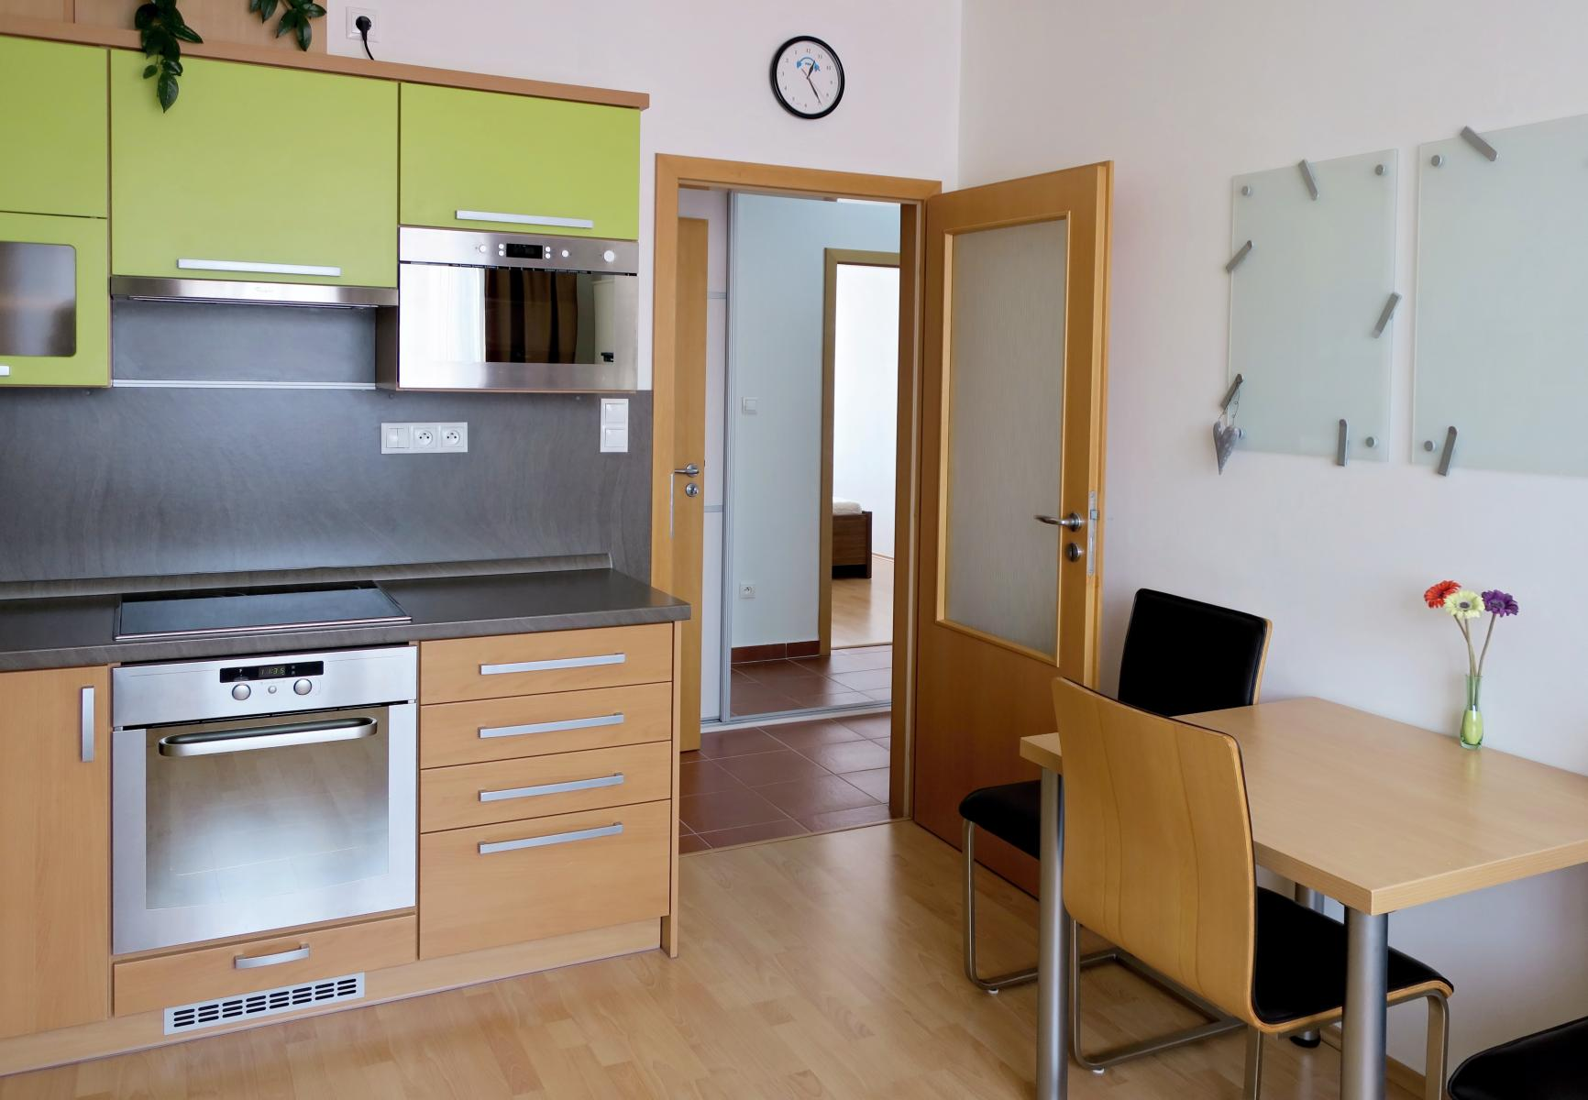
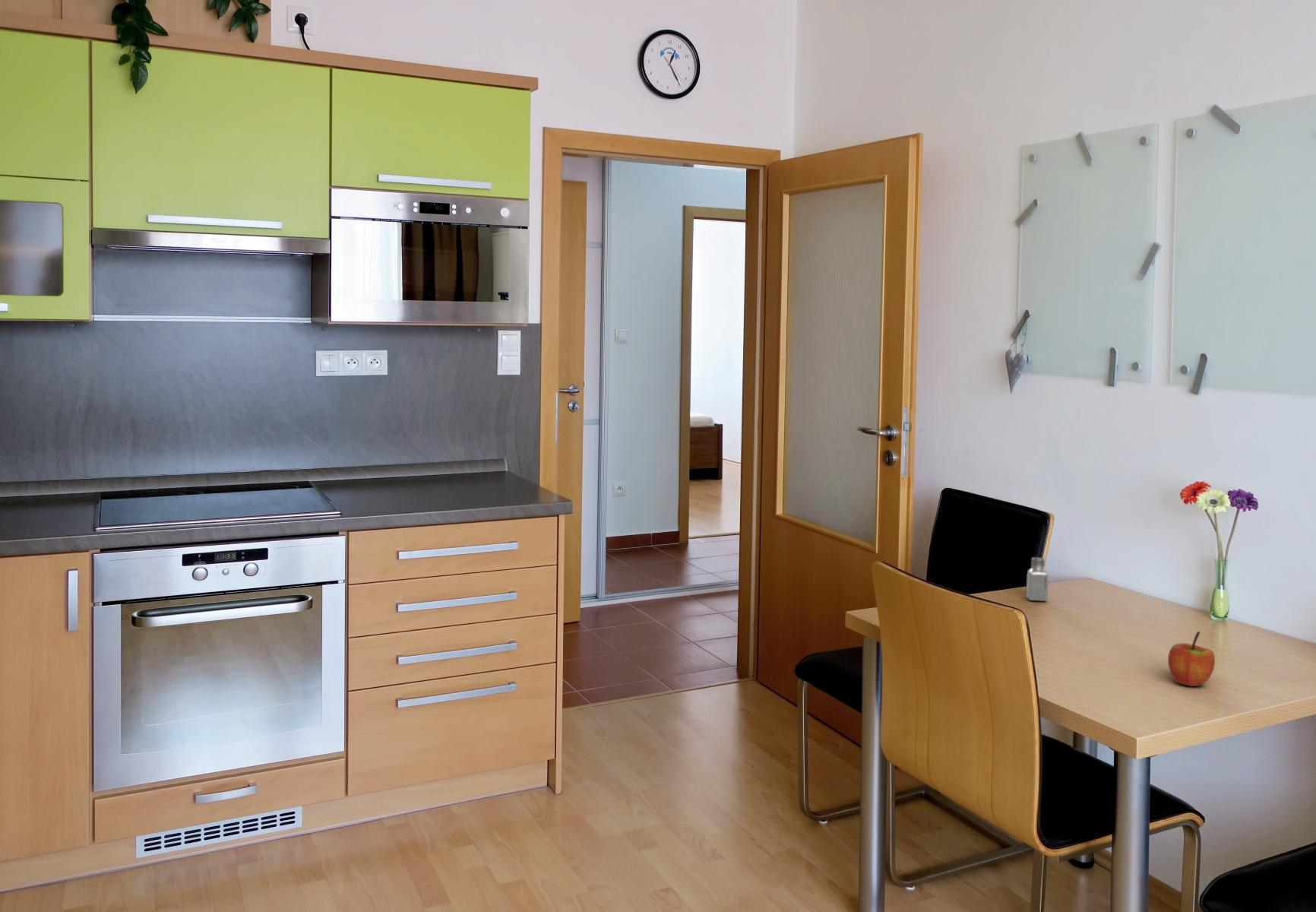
+ apple [1167,631,1216,687]
+ saltshaker [1026,556,1049,602]
